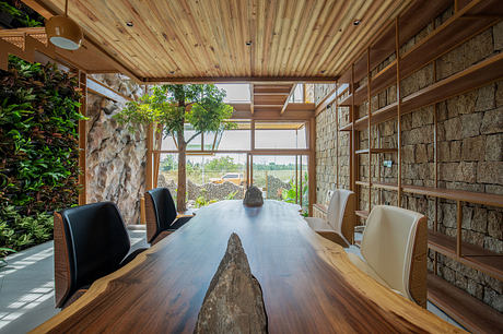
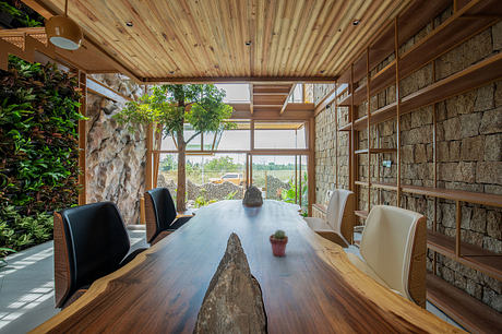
+ potted succulent [268,229,289,258]
